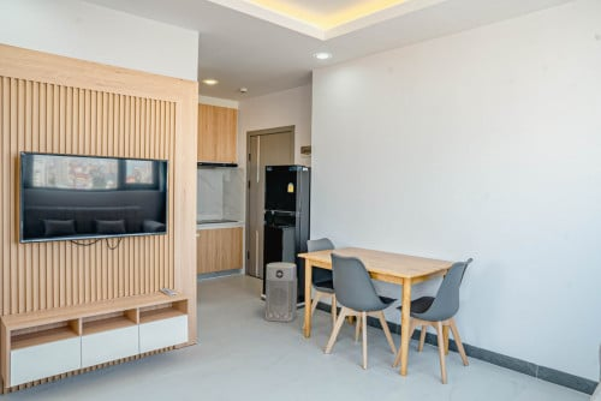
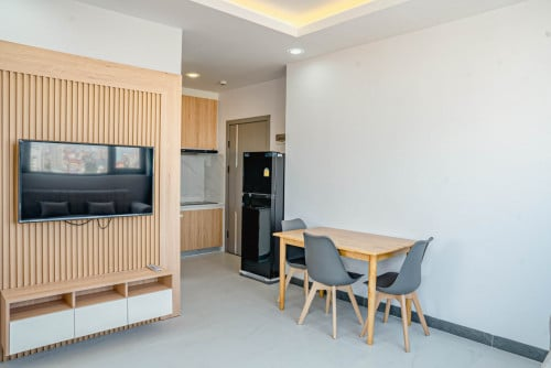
- air purifier [264,262,298,323]
